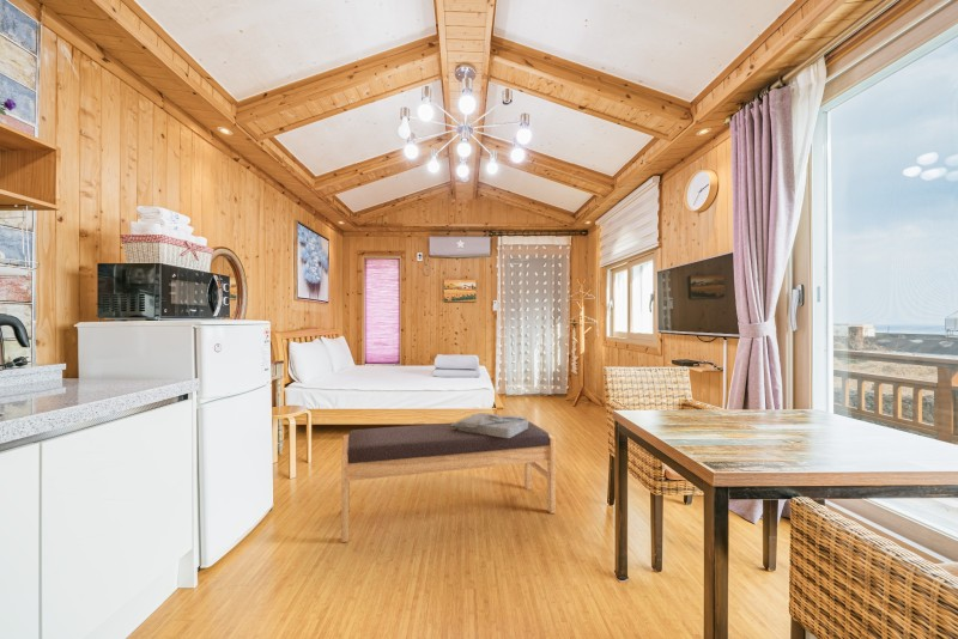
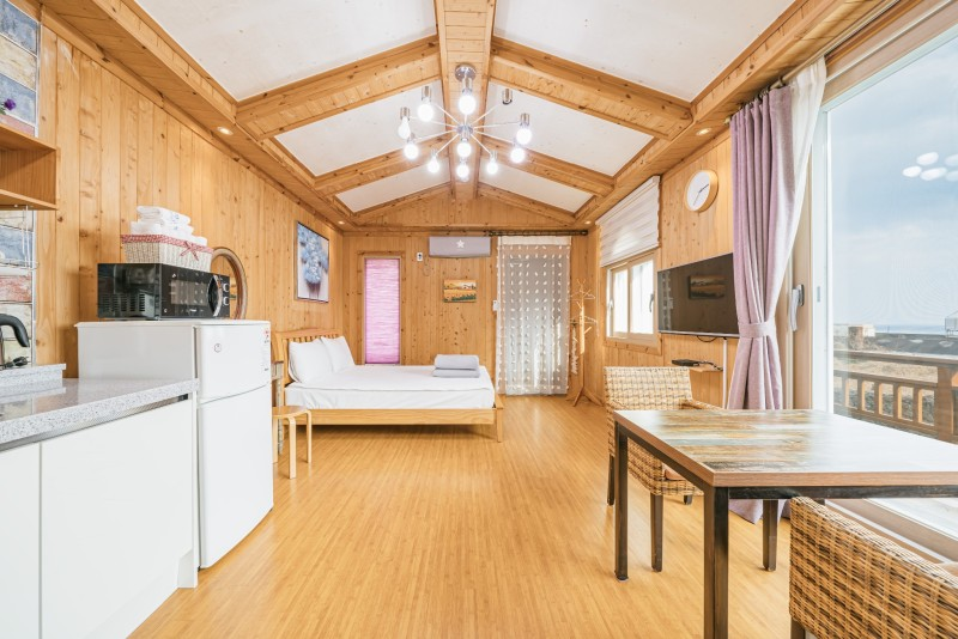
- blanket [448,412,530,438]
- bench [340,421,557,543]
